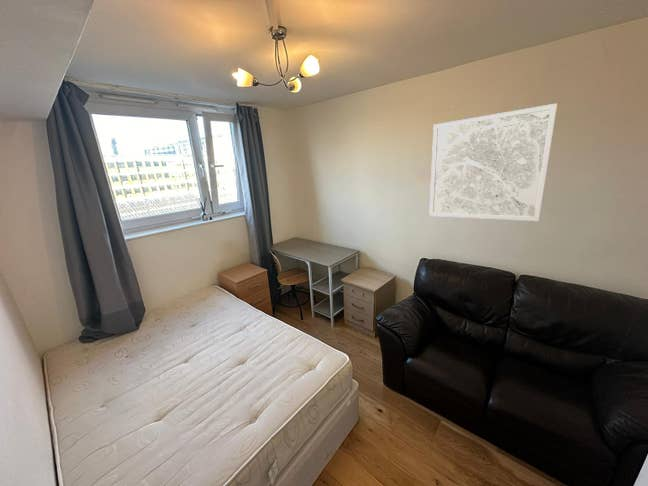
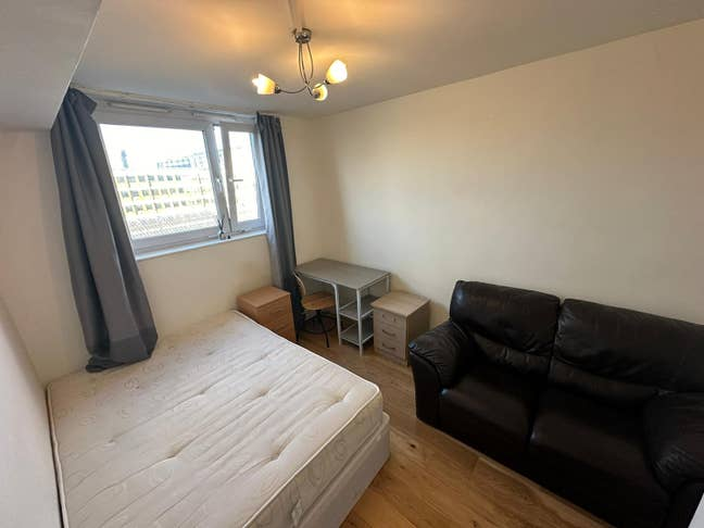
- wall art [428,102,558,222]
